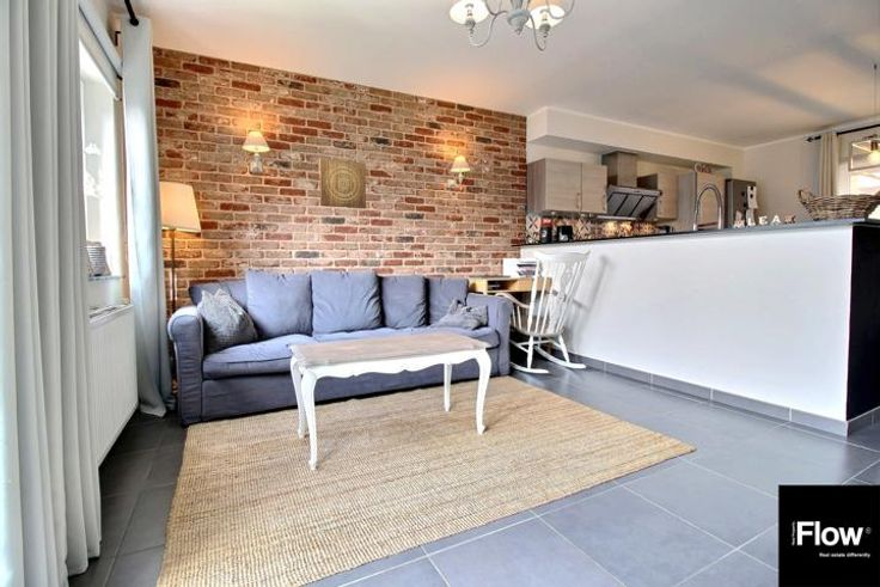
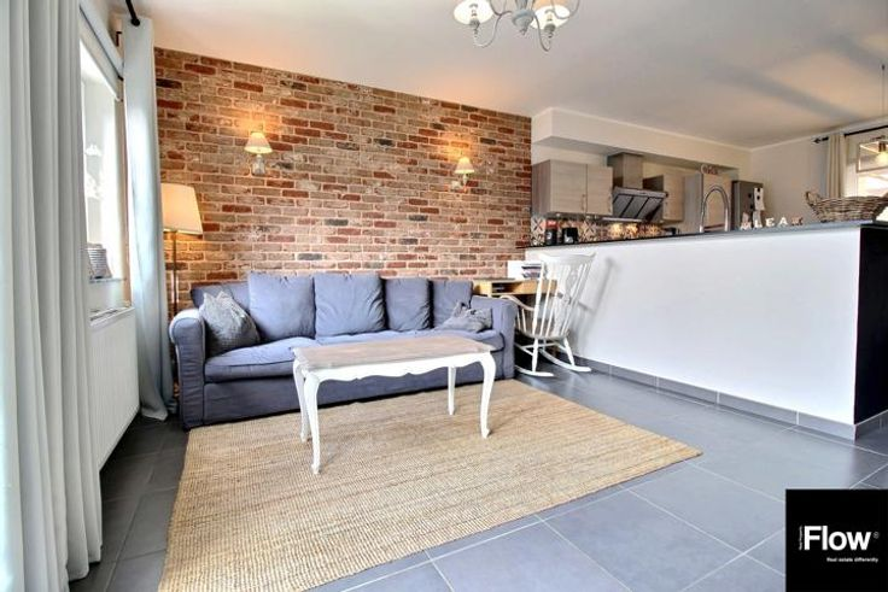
- wall art [318,157,367,209]
